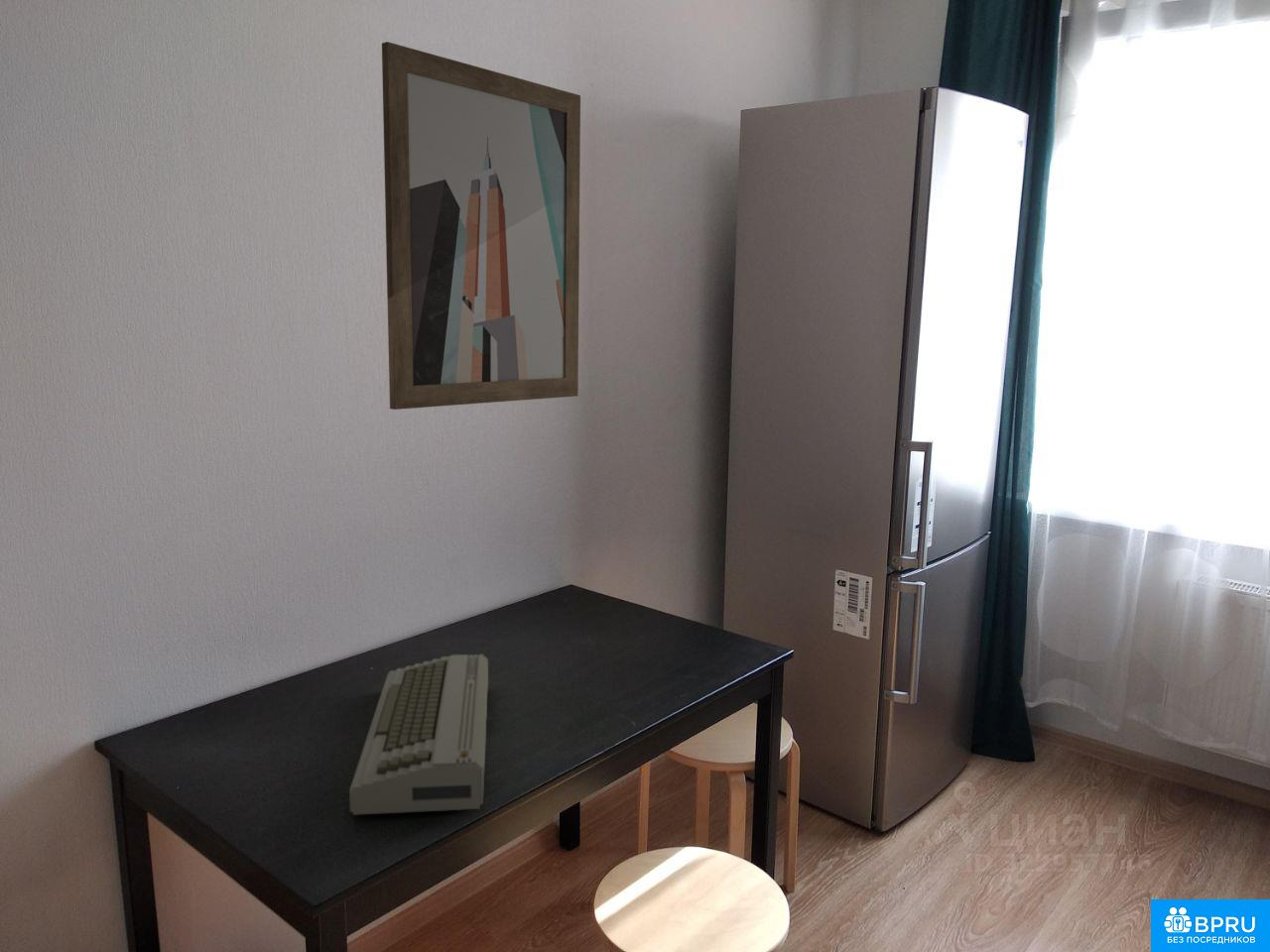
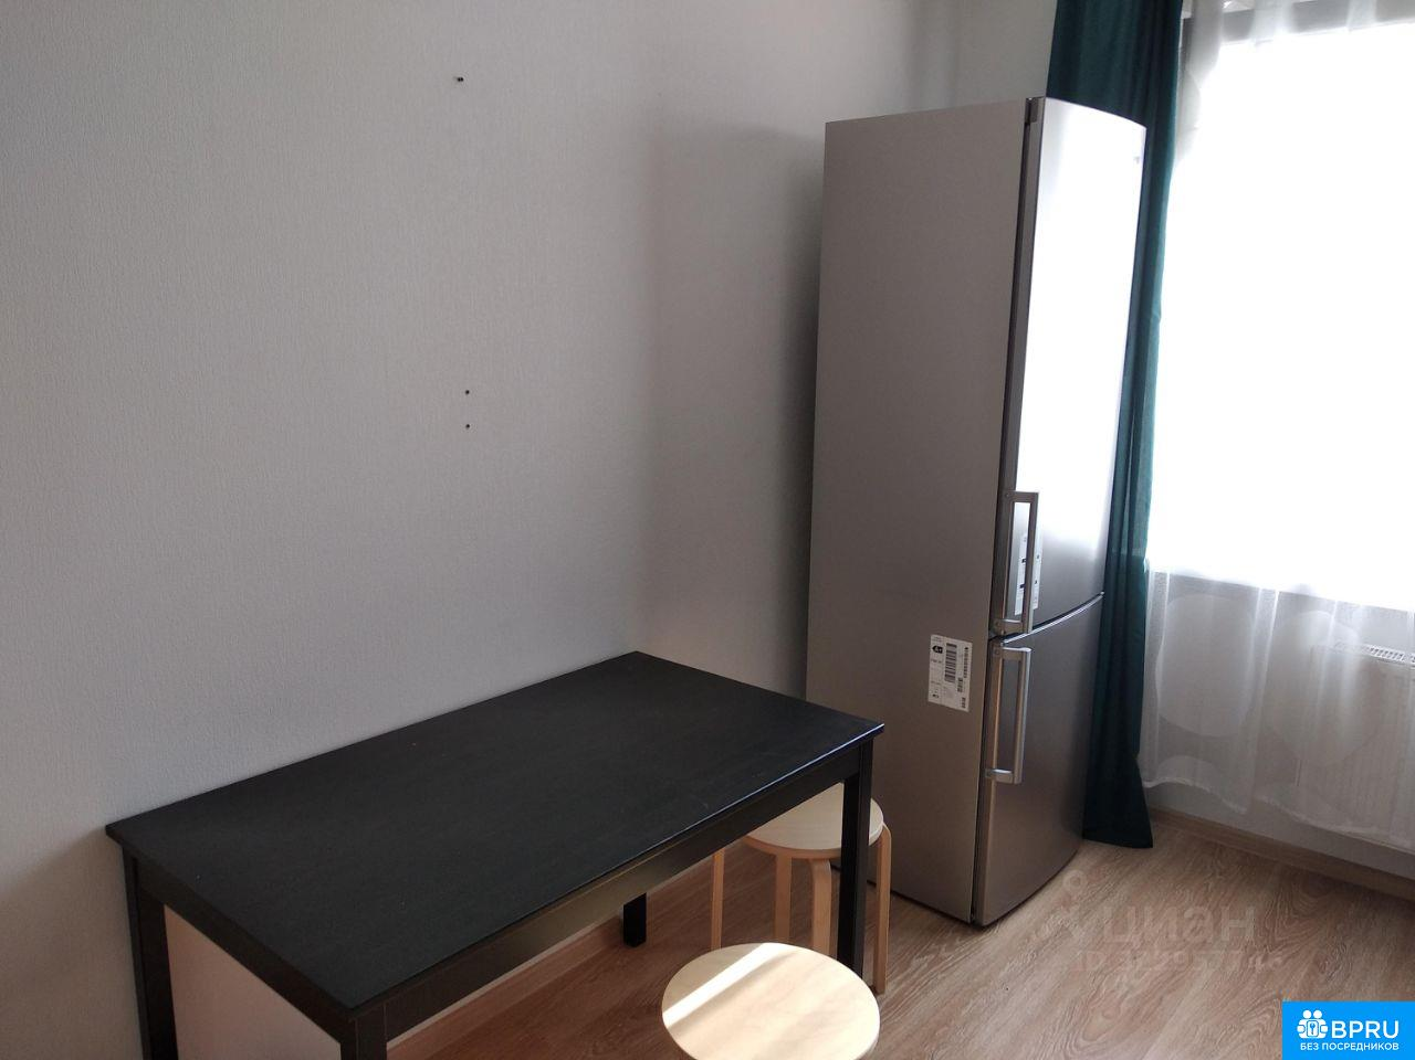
- keyboard [348,654,489,816]
- wall art [381,41,581,411]
